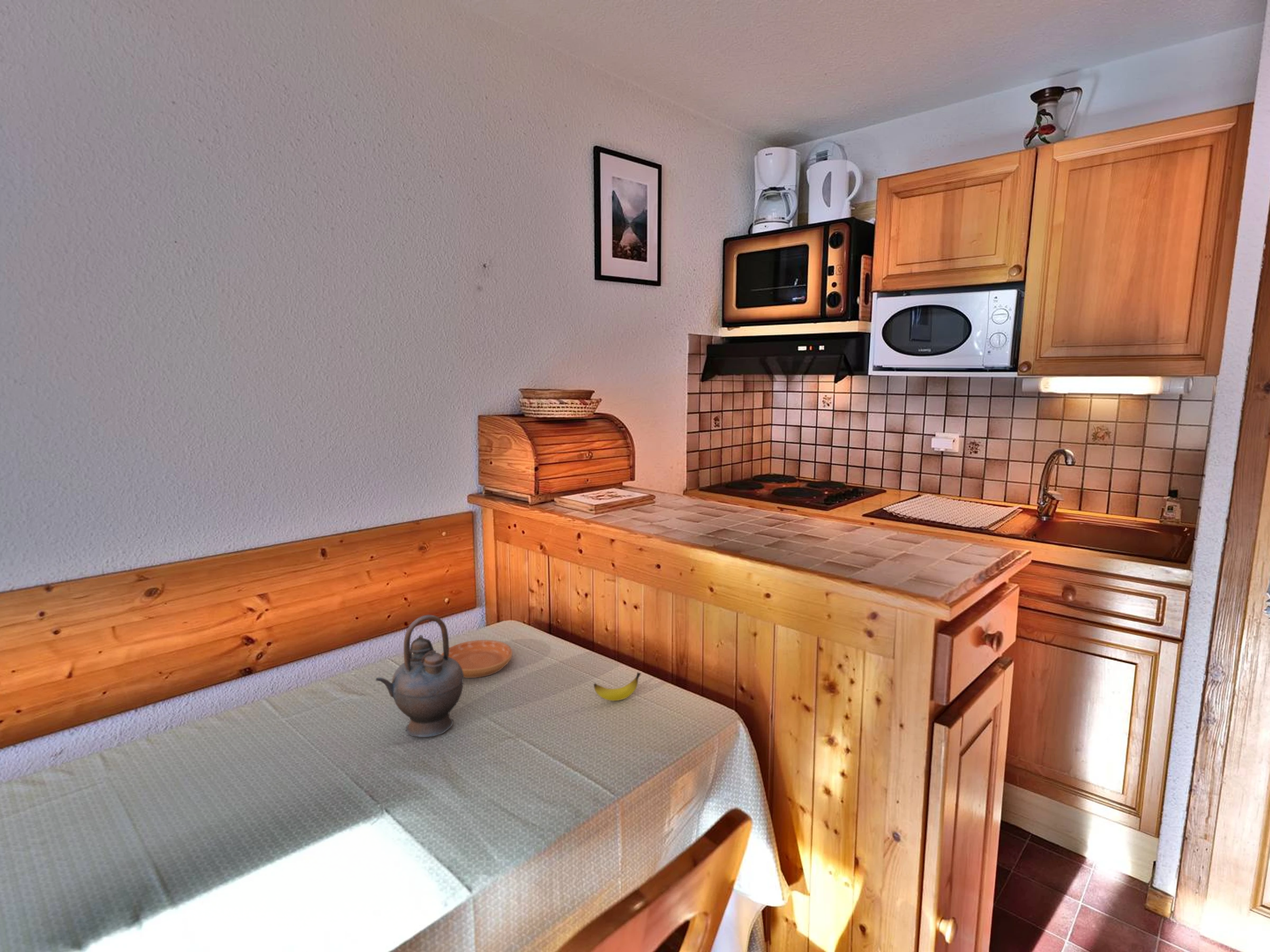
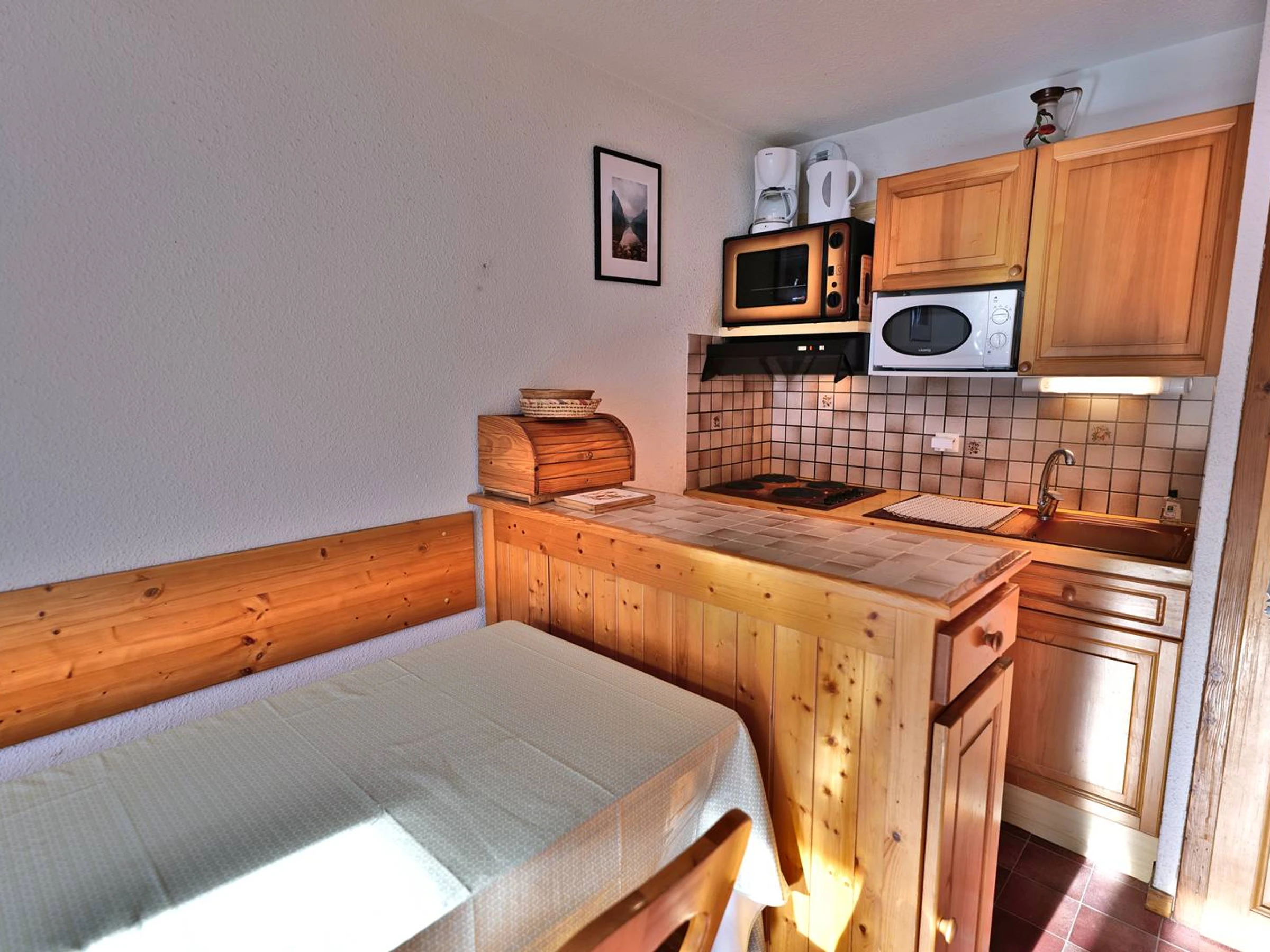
- banana [593,672,641,701]
- saucer [441,639,513,679]
- teapot [375,615,464,738]
